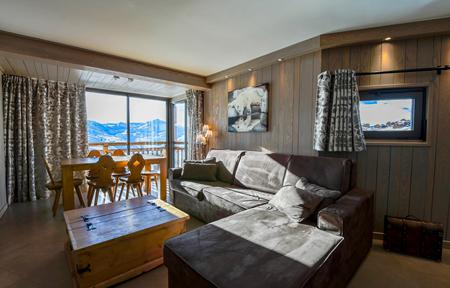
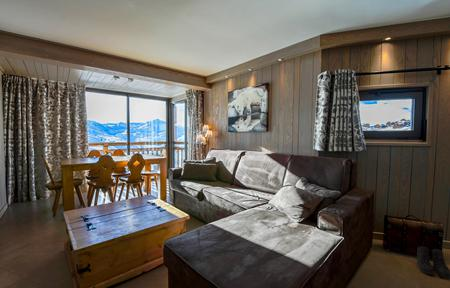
+ boots [416,245,450,280]
